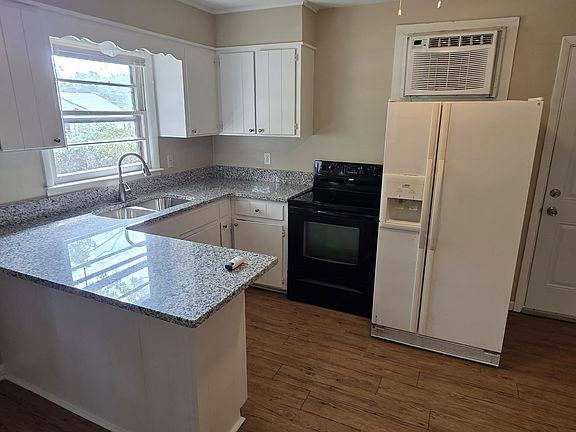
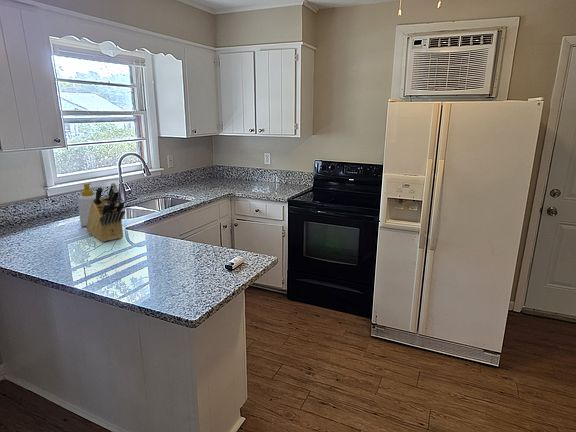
+ soap bottle [76,182,96,227]
+ knife block [85,182,126,243]
